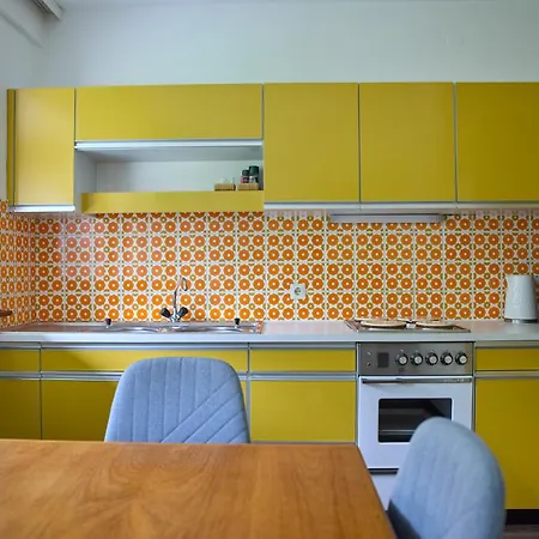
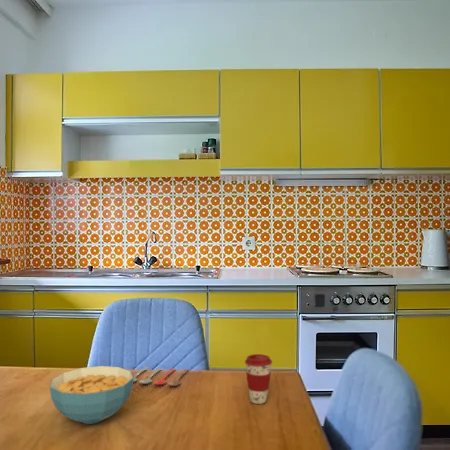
+ cooking utensil [133,366,190,387]
+ coffee cup [244,353,273,405]
+ cereal bowl [49,365,134,425]
